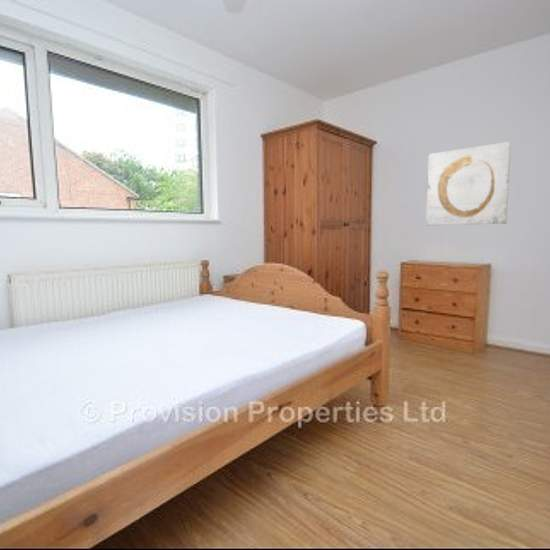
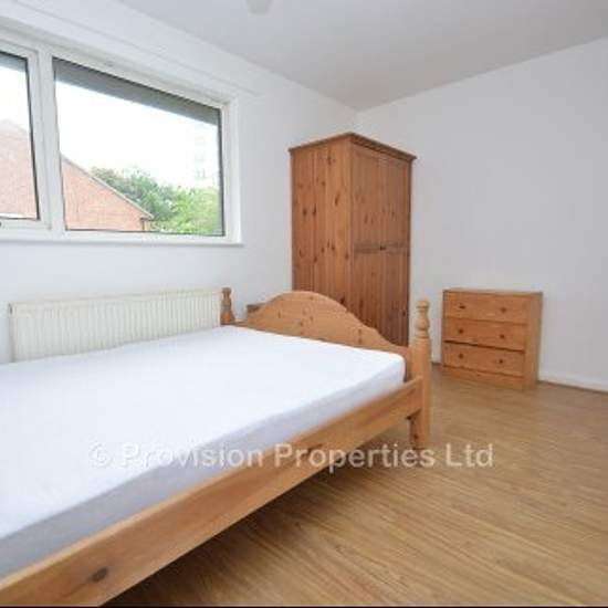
- wall art [425,141,512,226]
